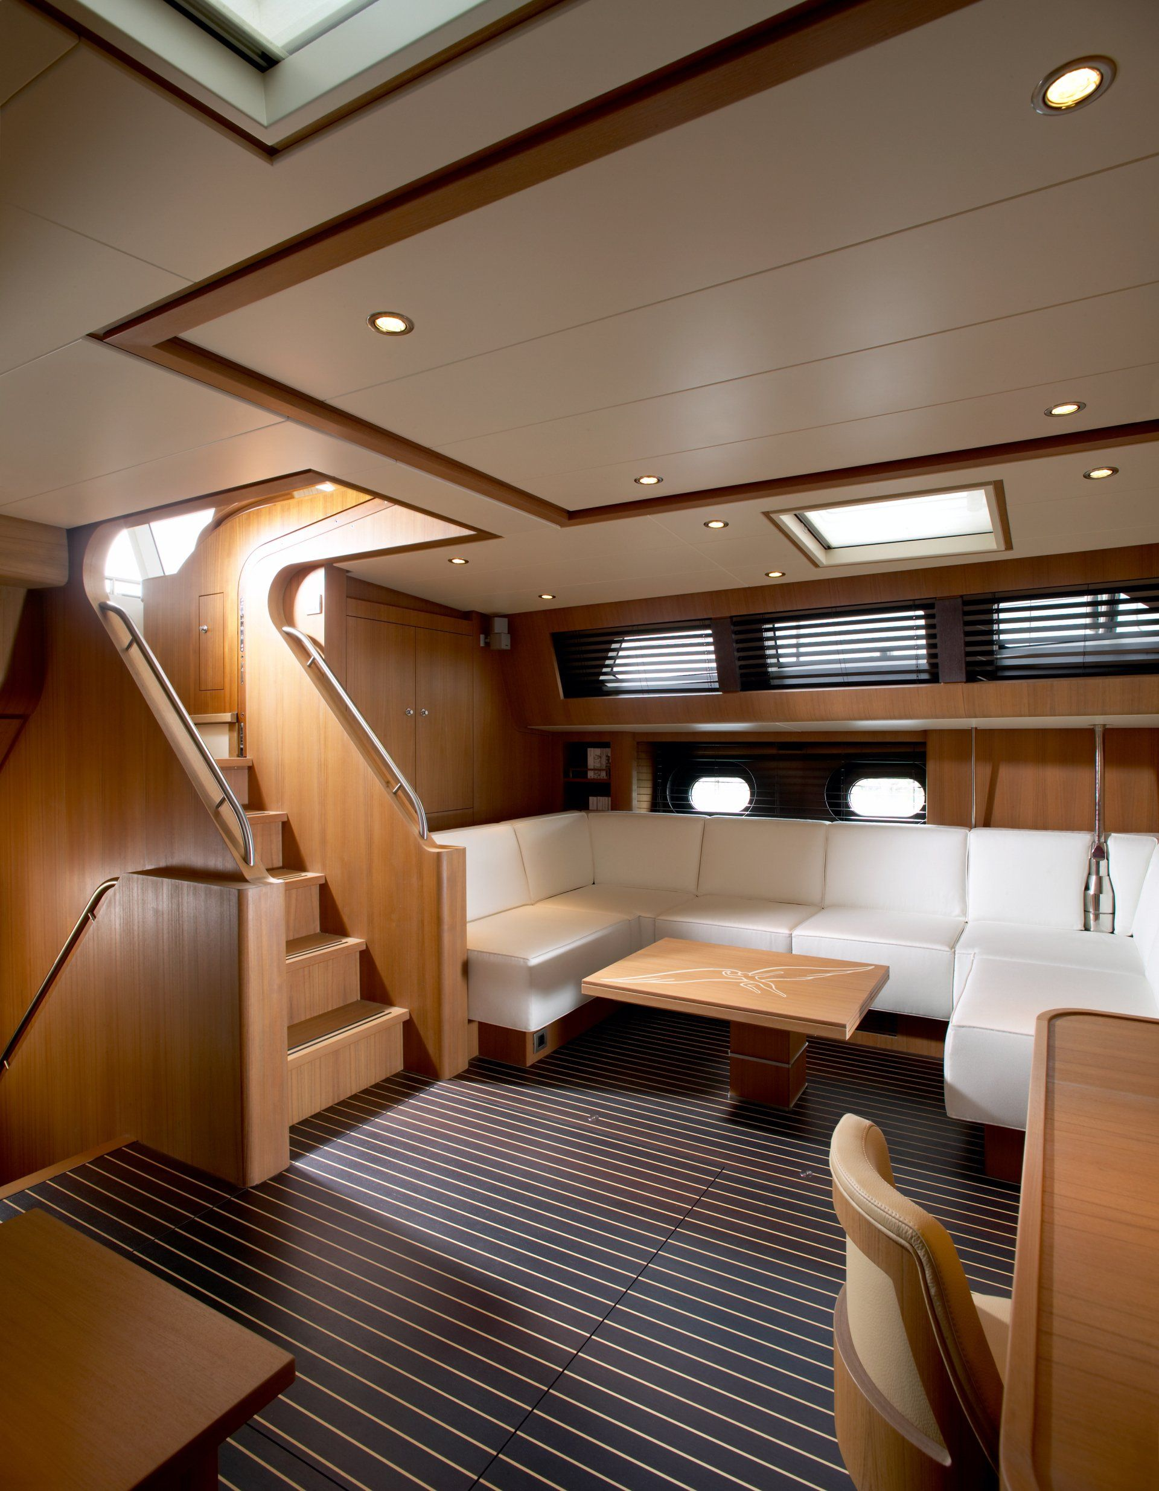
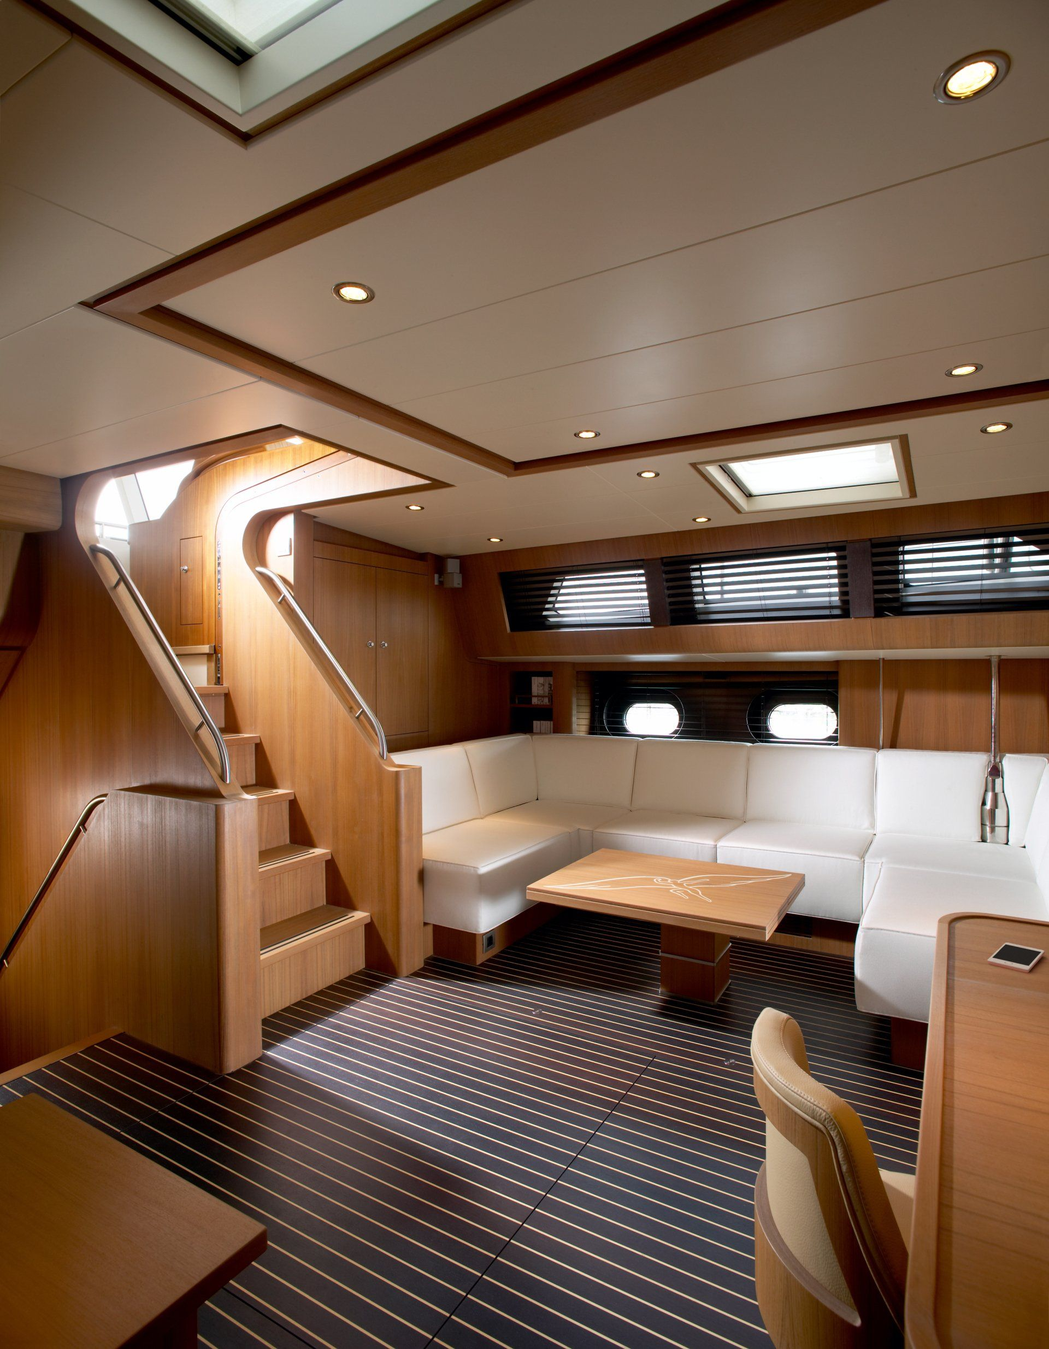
+ cell phone [987,942,1046,973]
